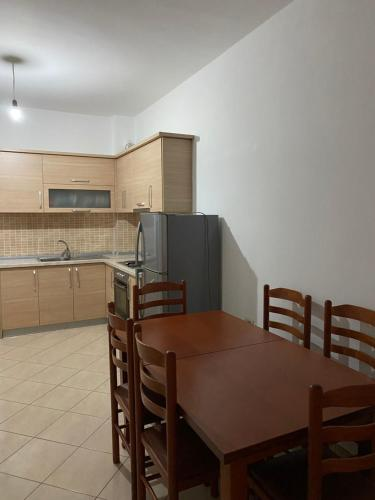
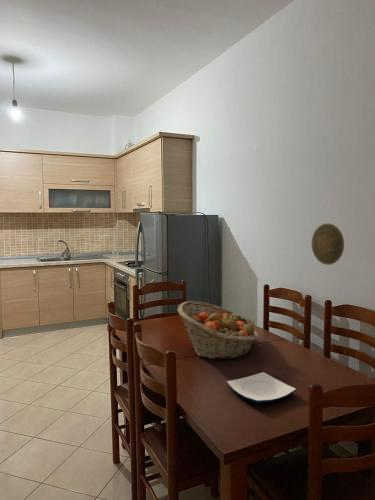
+ decorative plate [311,222,345,266]
+ plate [226,371,297,404]
+ fruit basket [177,300,259,360]
